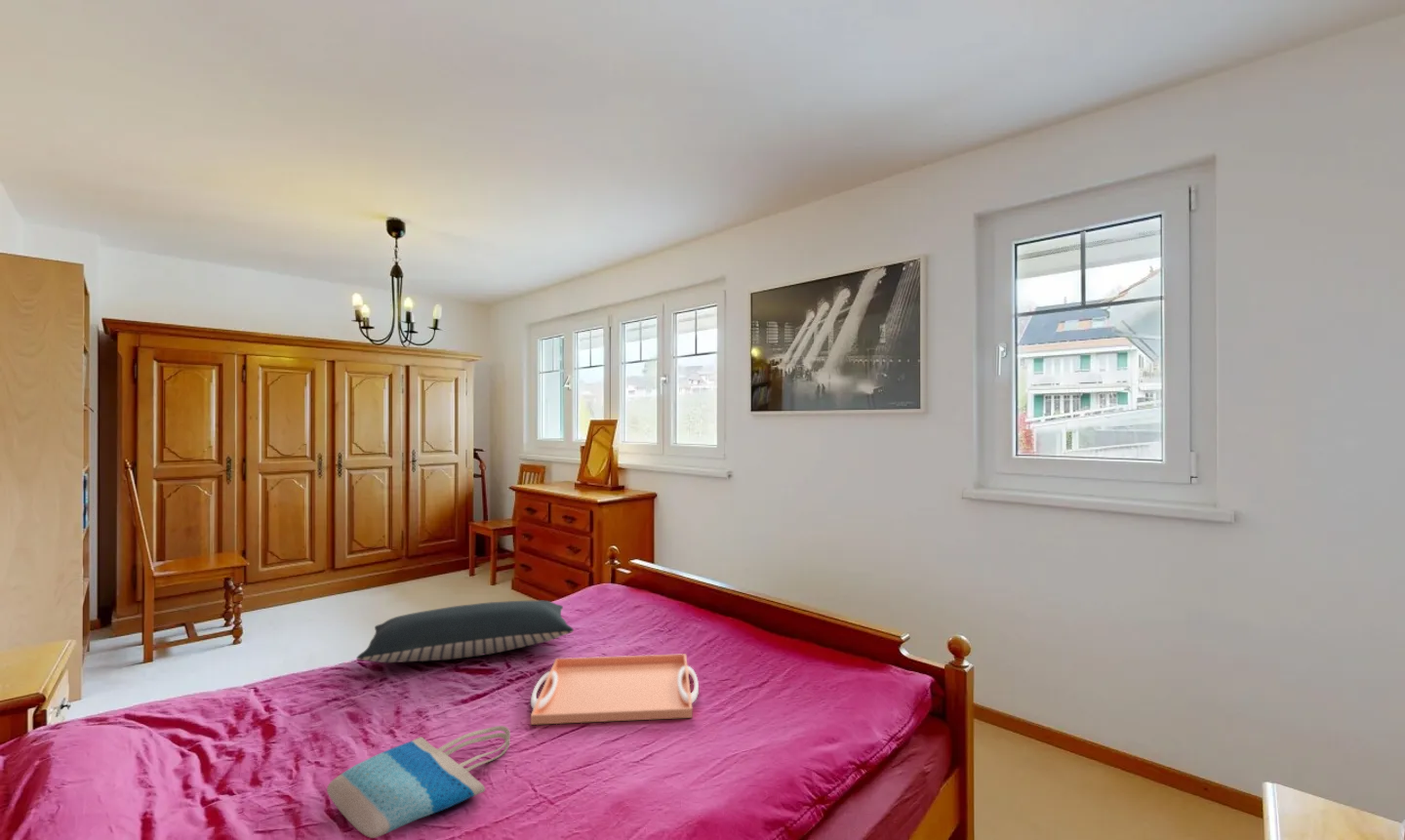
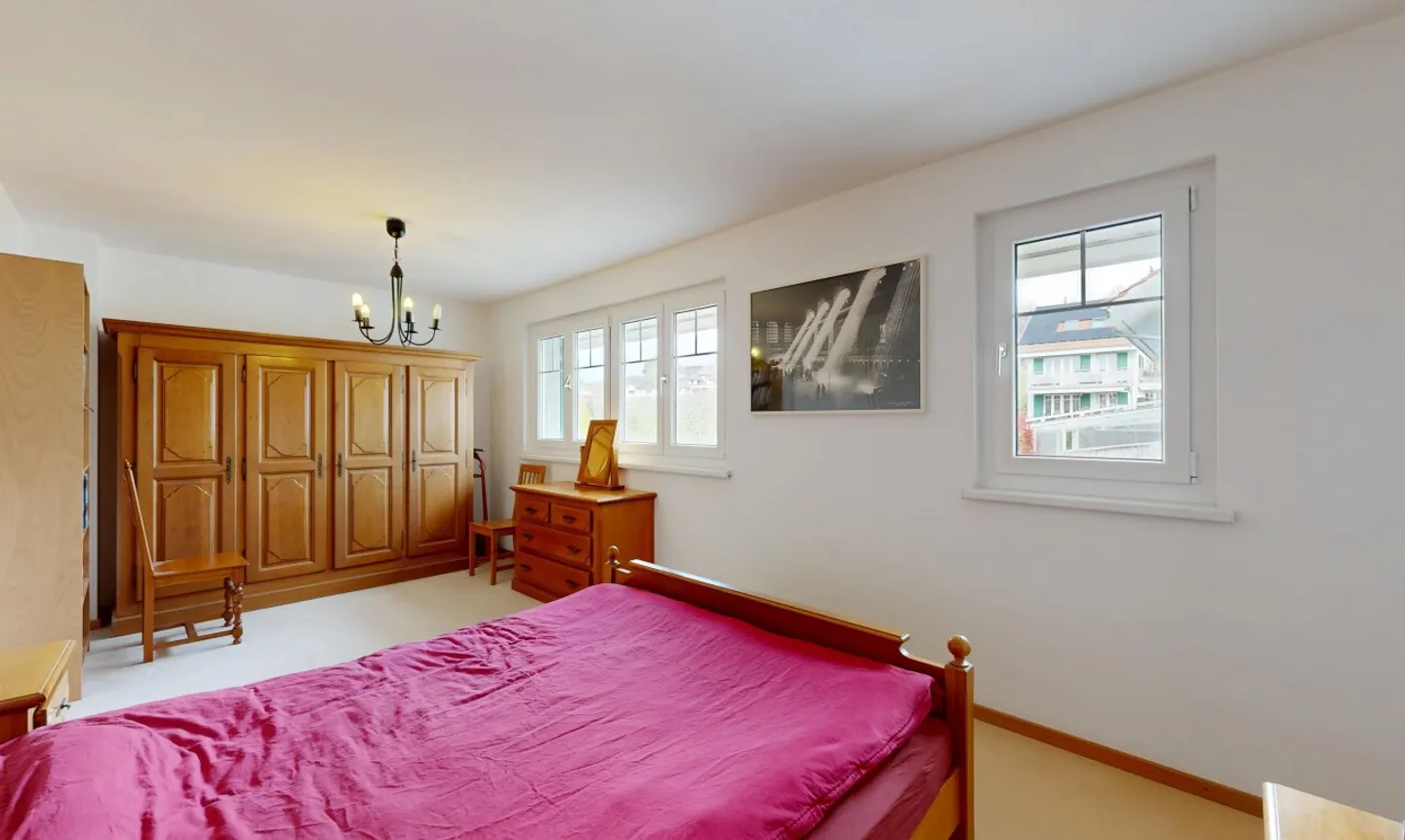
- serving tray [530,653,700,726]
- pillow [355,599,575,663]
- tote bag [326,725,511,839]
